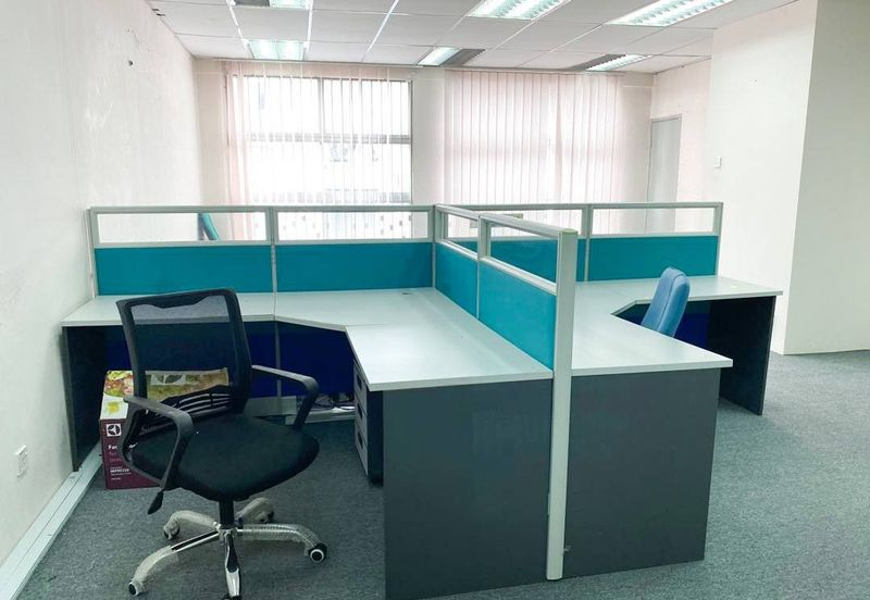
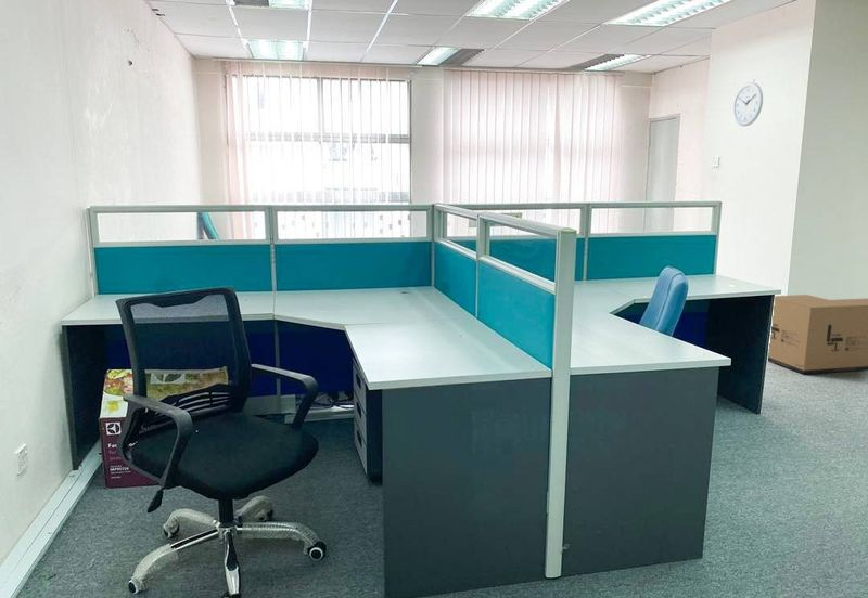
+ cardboard box [767,294,868,375]
+ wall clock [732,81,764,127]
